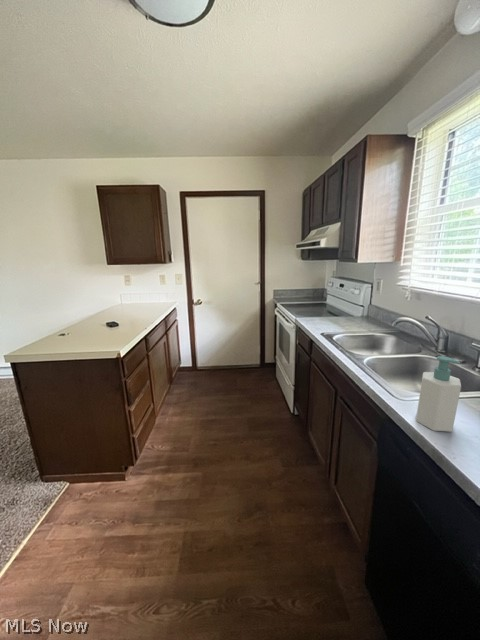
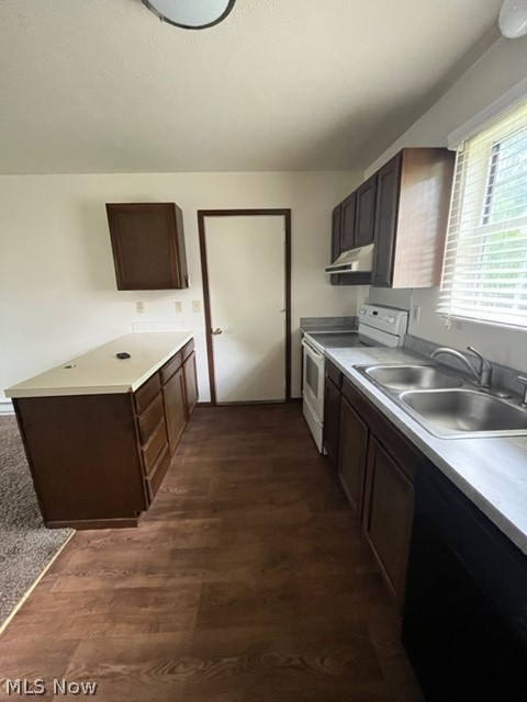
- soap bottle [415,355,462,433]
